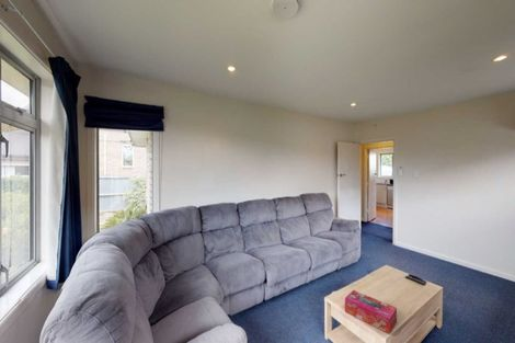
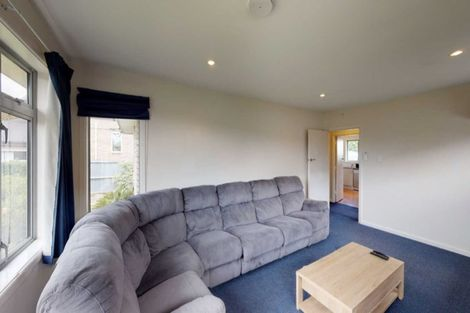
- tissue box [344,289,398,335]
